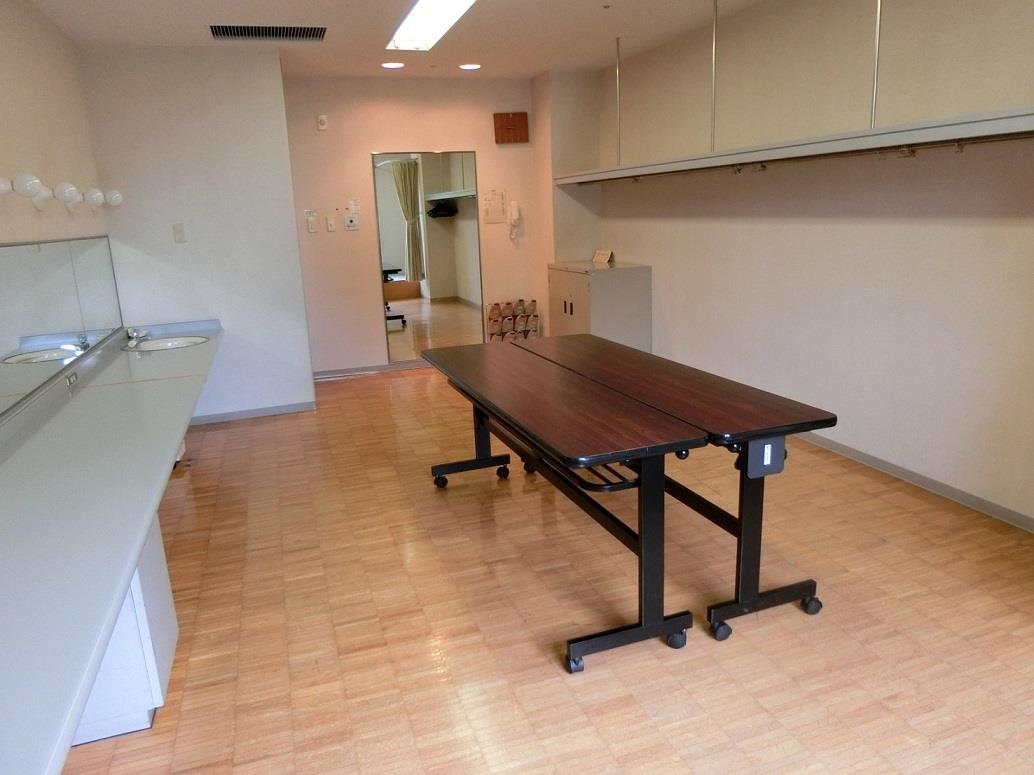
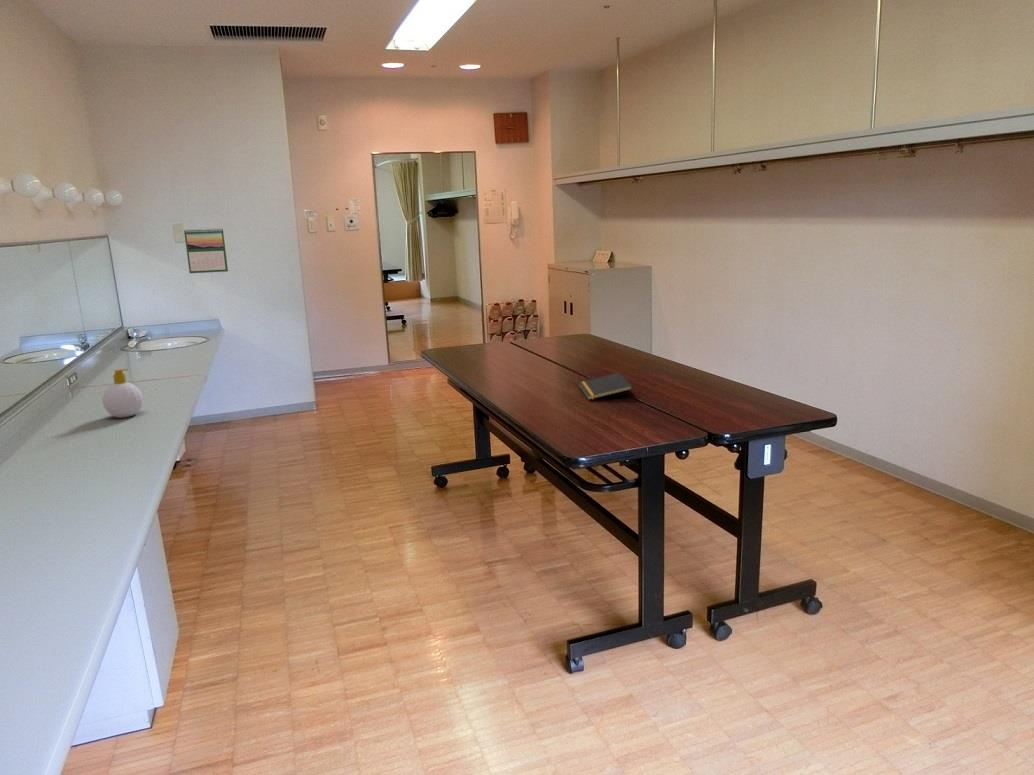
+ soap bottle [102,368,144,419]
+ notepad [578,372,634,401]
+ calendar [183,227,229,274]
